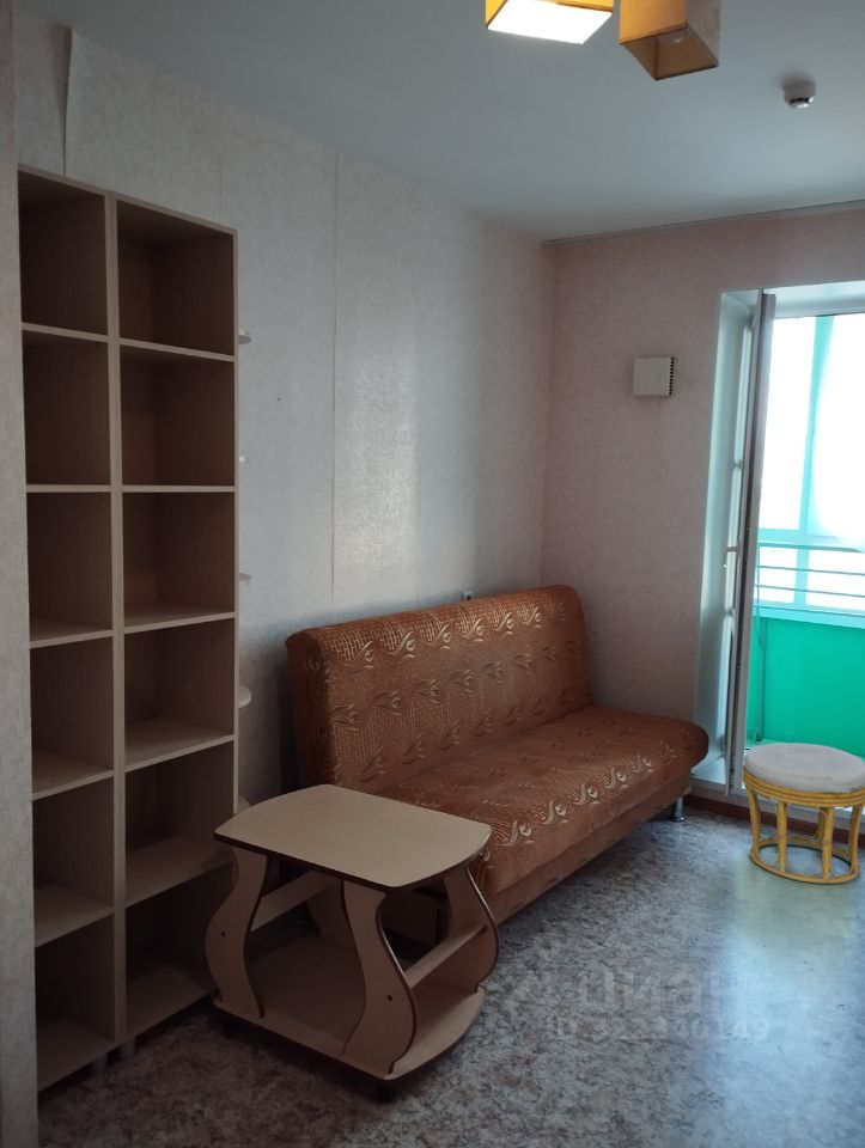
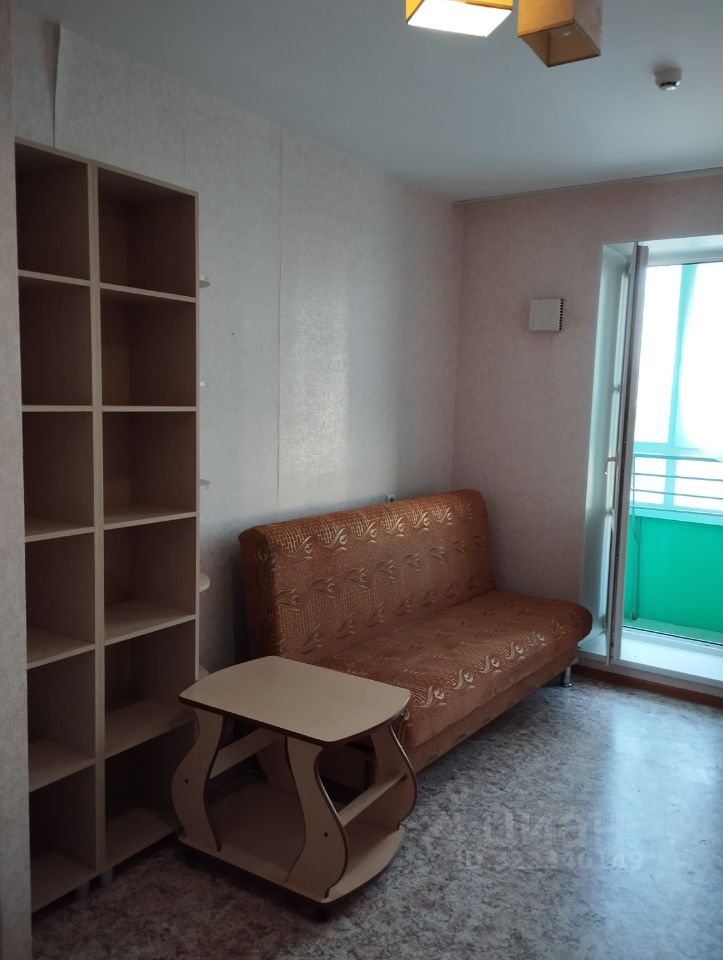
- ottoman [741,741,865,885]
